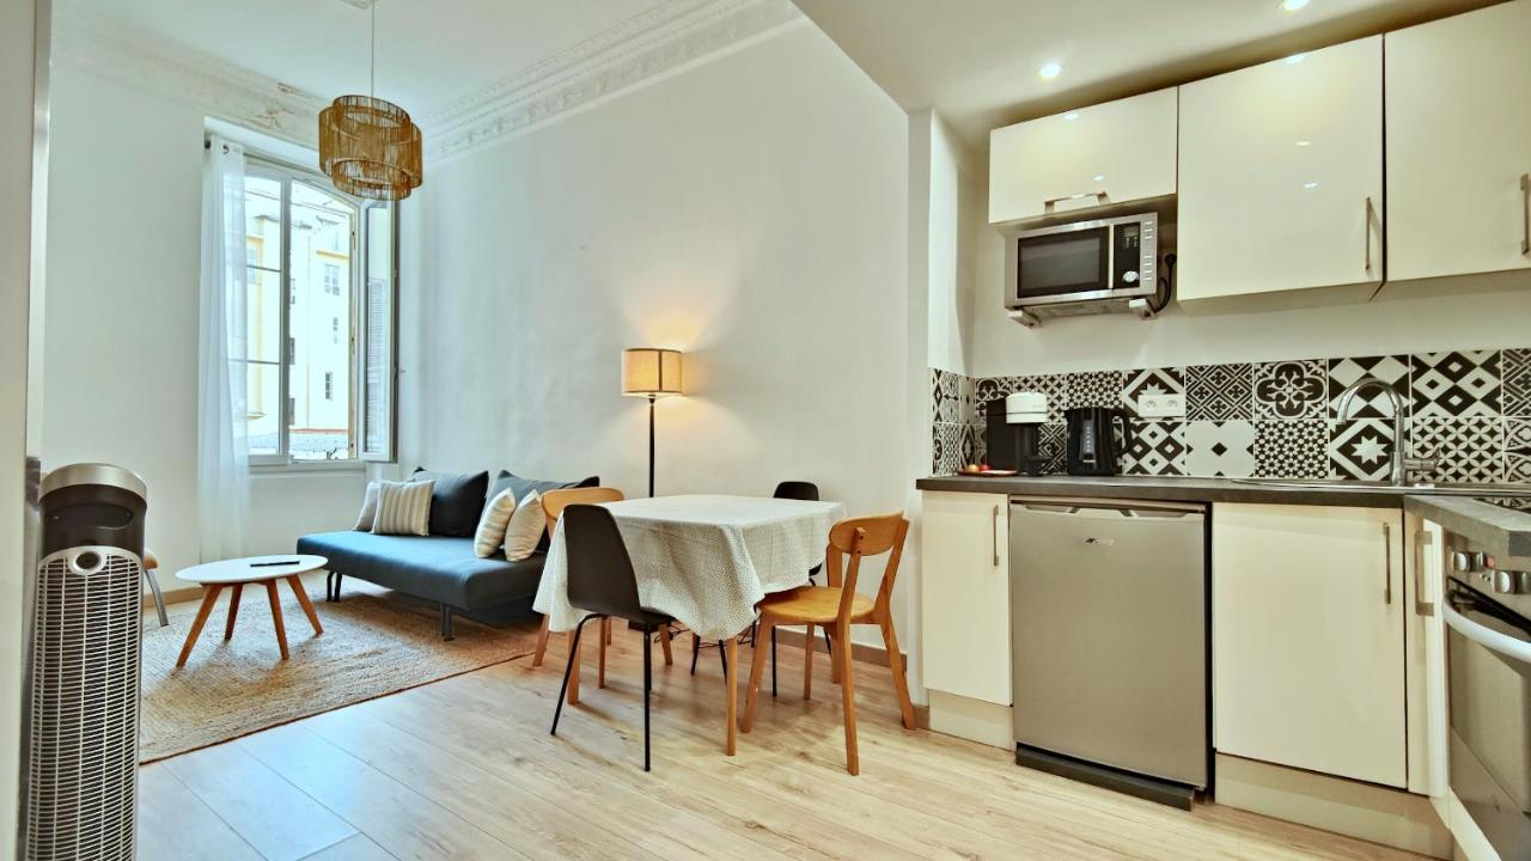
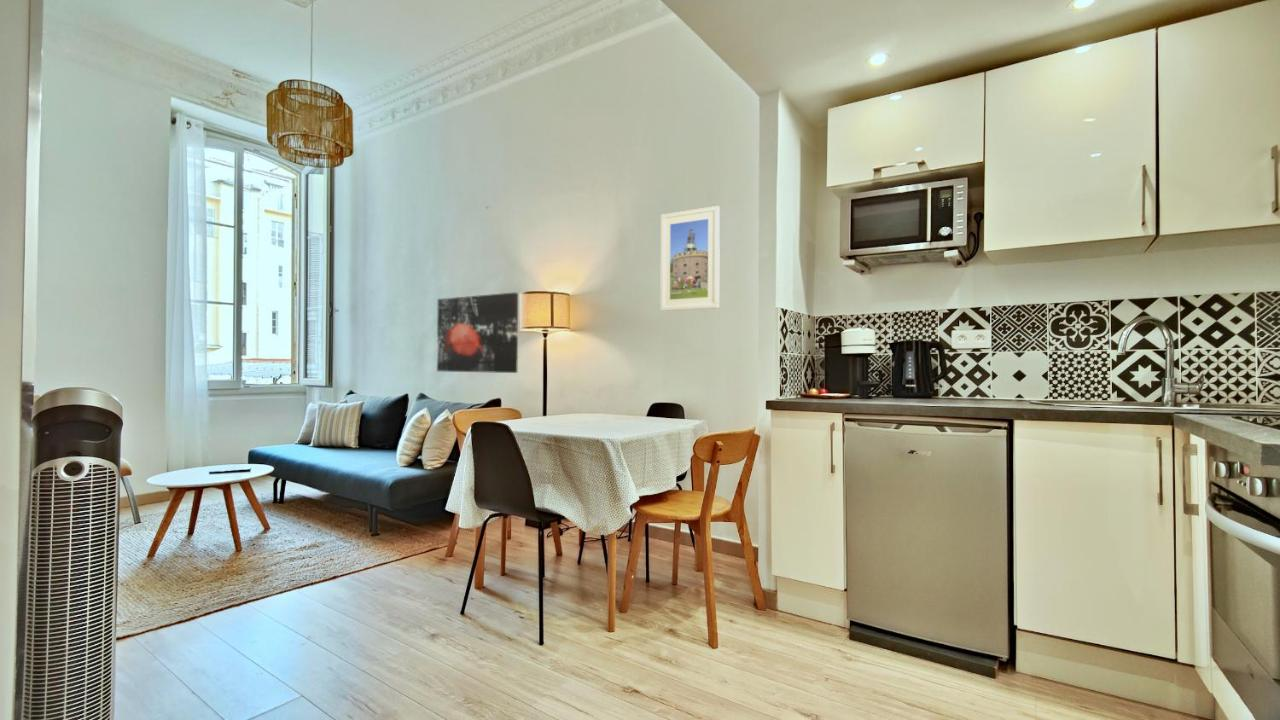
+ wall art [436,292,519,374]
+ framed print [659,205,721,312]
